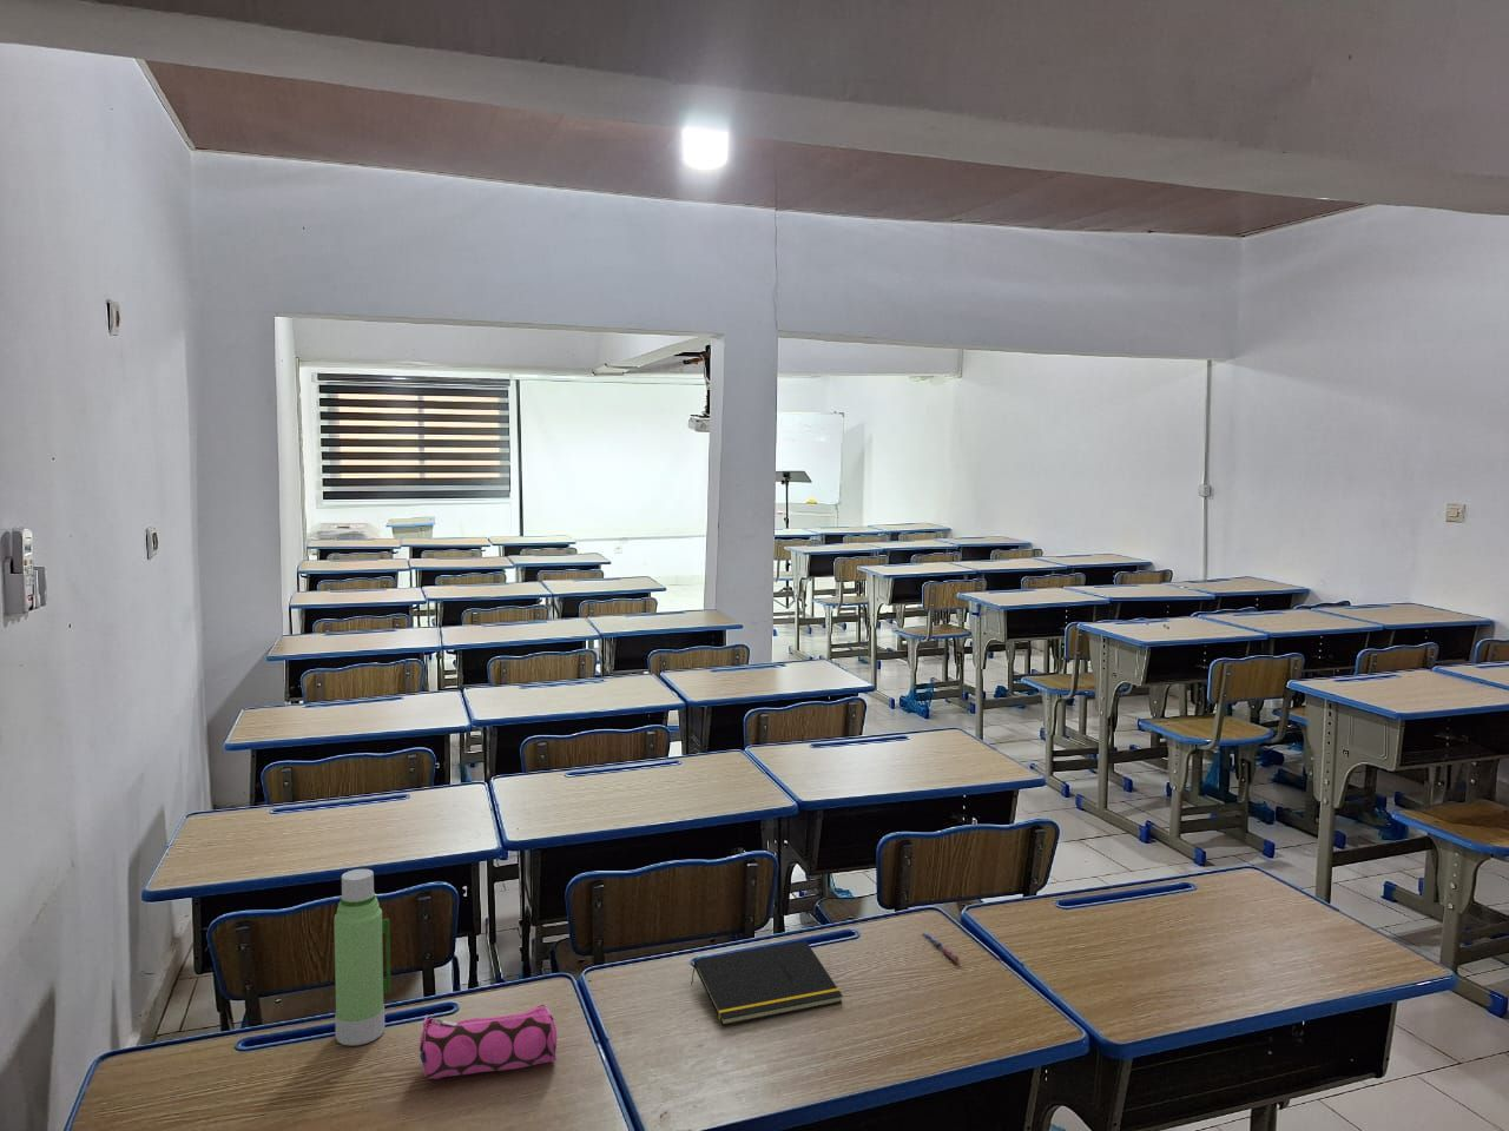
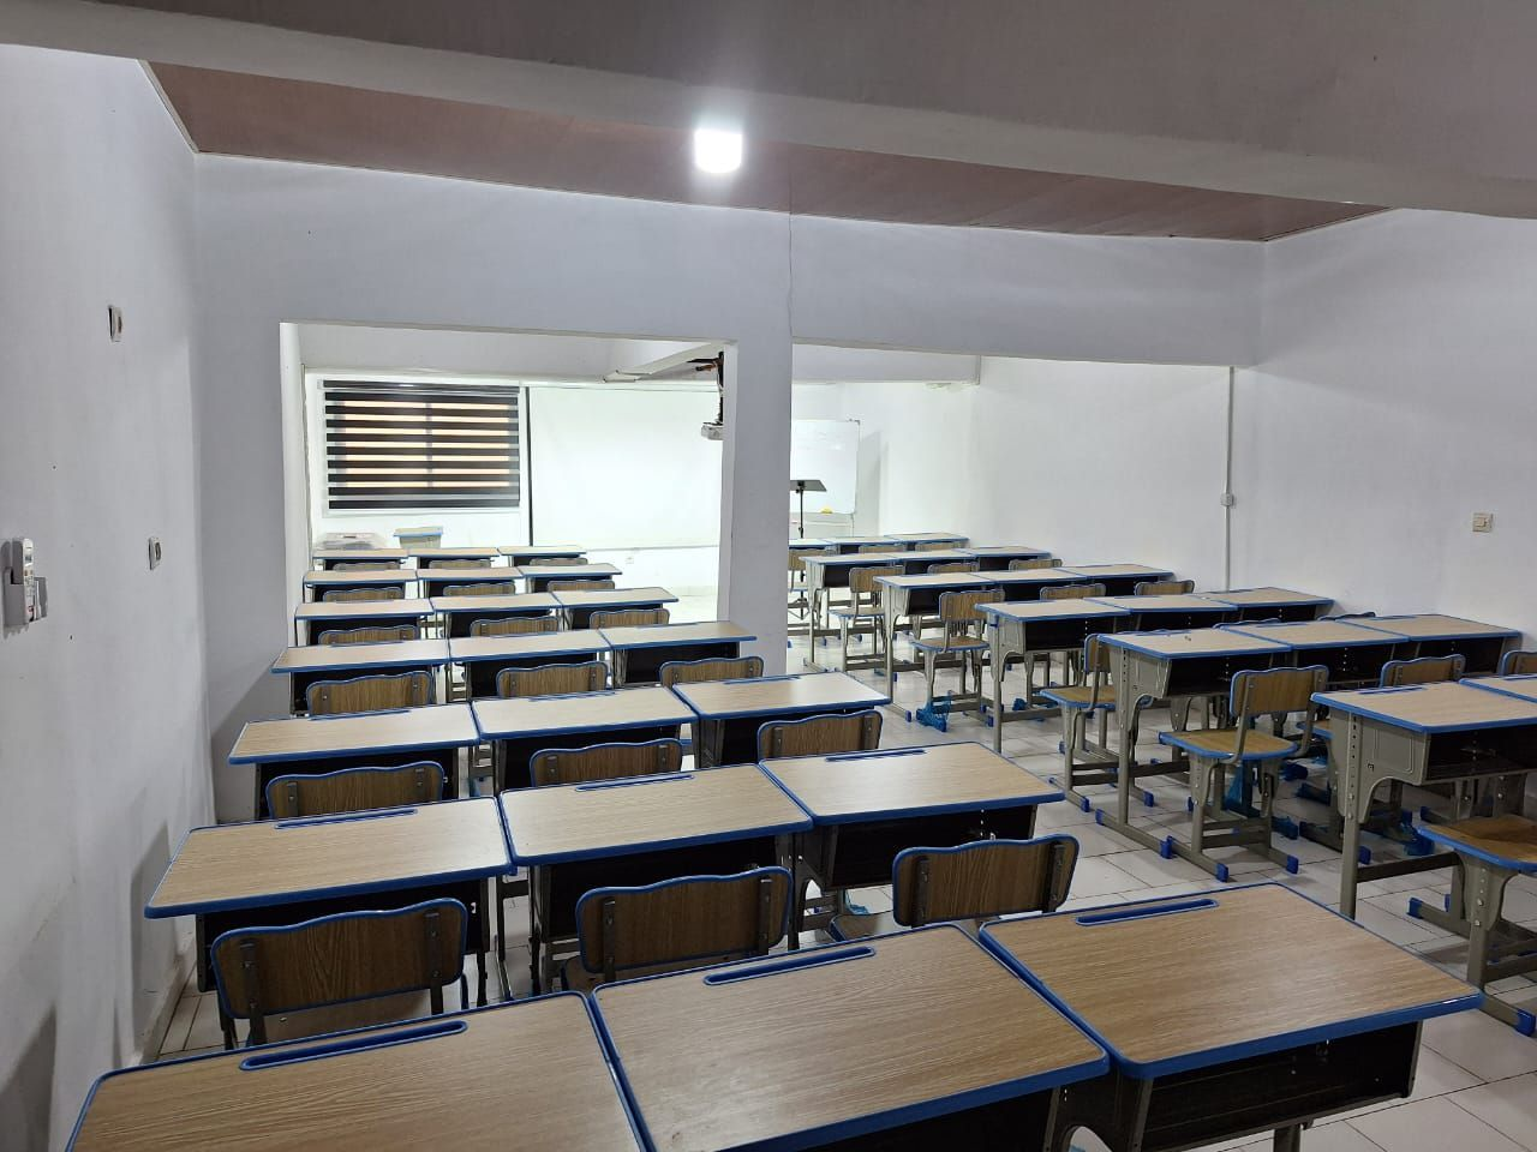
- water bottle [333,868,391,1047]
- notepad [689,940,844,1026]
- pen [920,930,961,962]
- pencil case [418,1004,557,1080]
